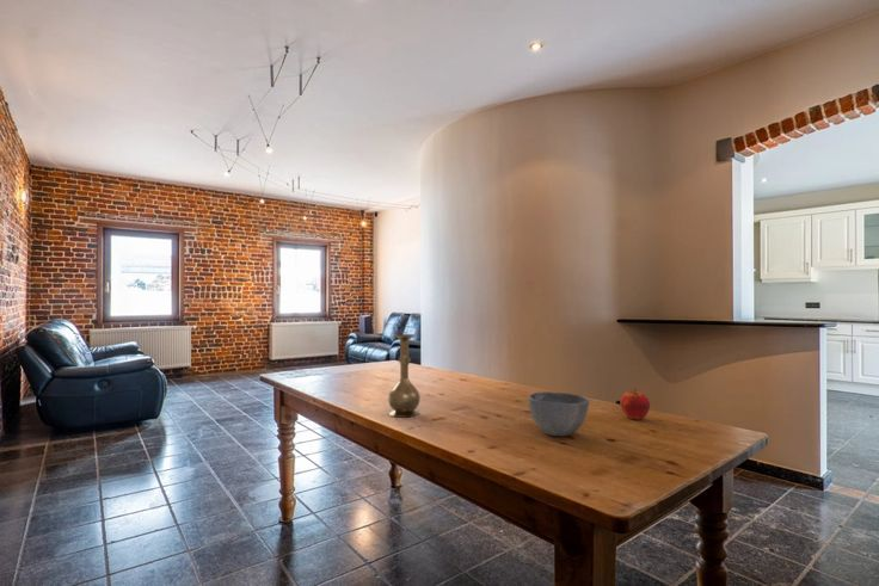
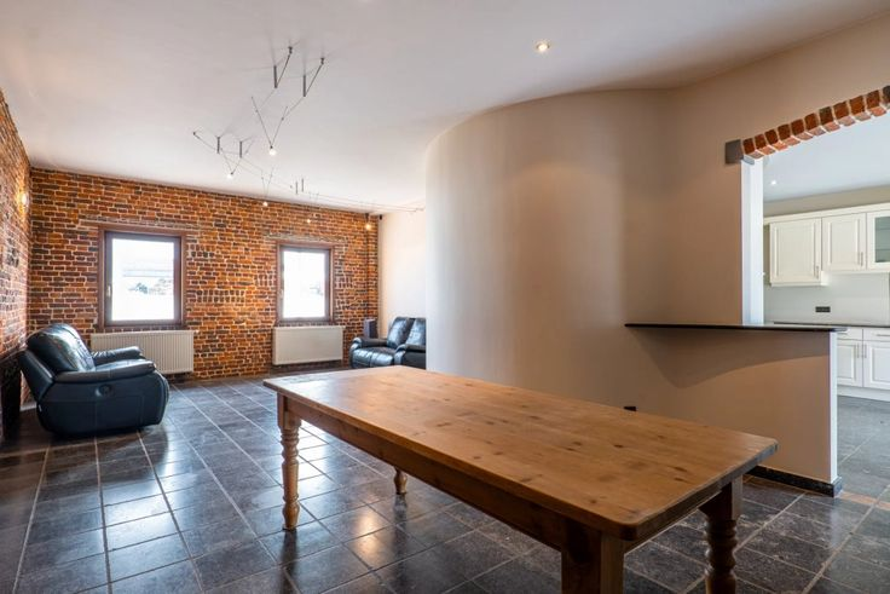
- bowl [528,390,590,437]
- vase [387,333,422,419]
- apple [619,388,651,420]
